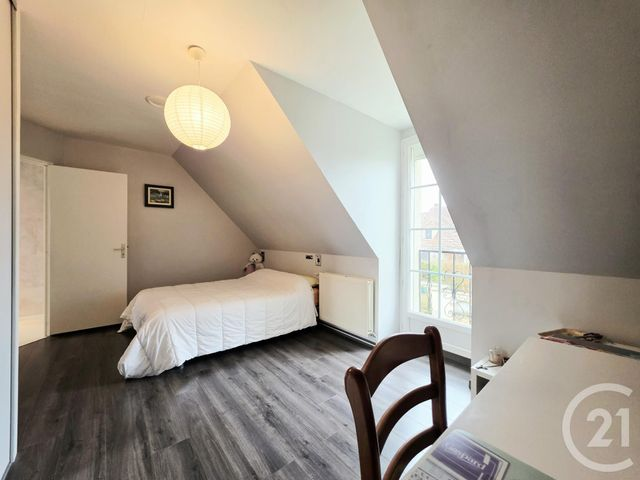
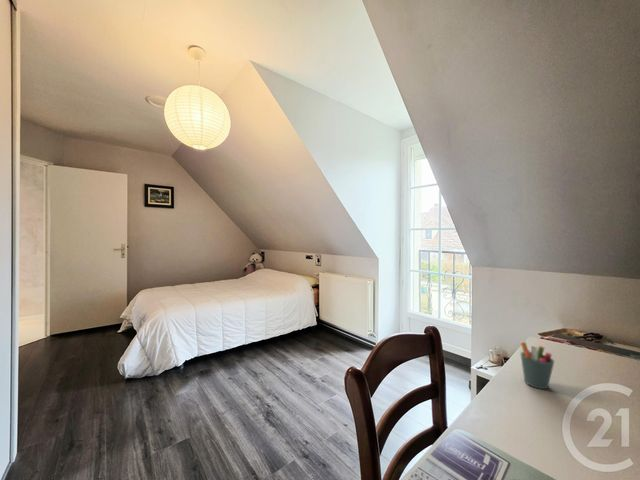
+ pen holder [519,341,555,390]
